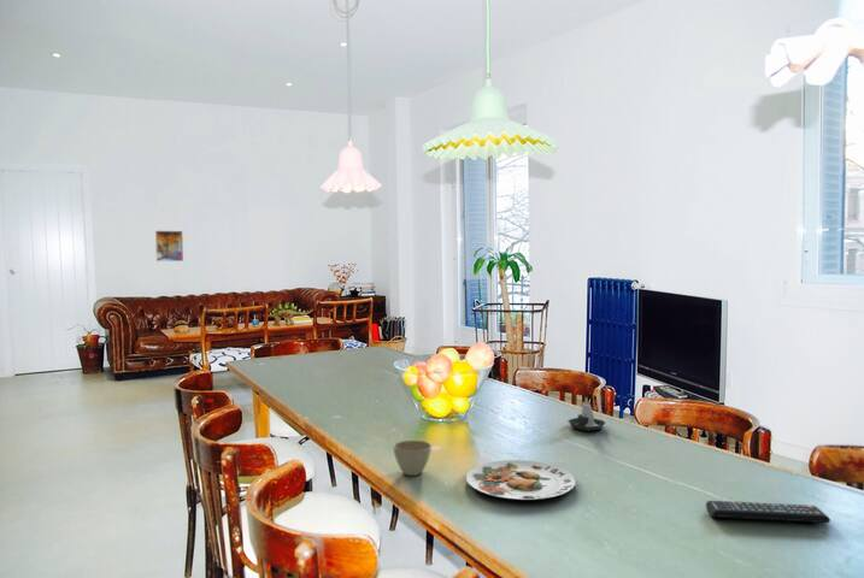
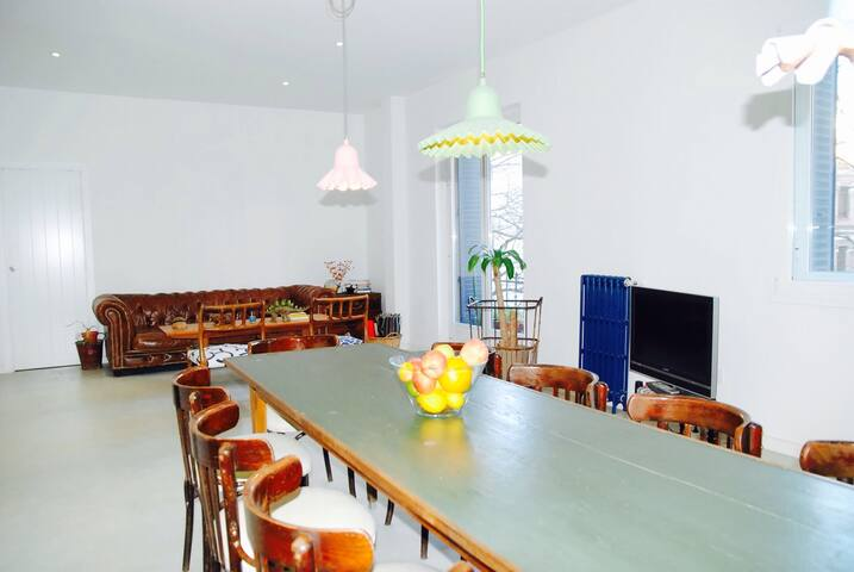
- flower pot [392,440,433,477]
- remote control [705,500,831,524]
- plate [465,459,576,501]
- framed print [154,230,184,263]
- candle [566,396,607,432]
